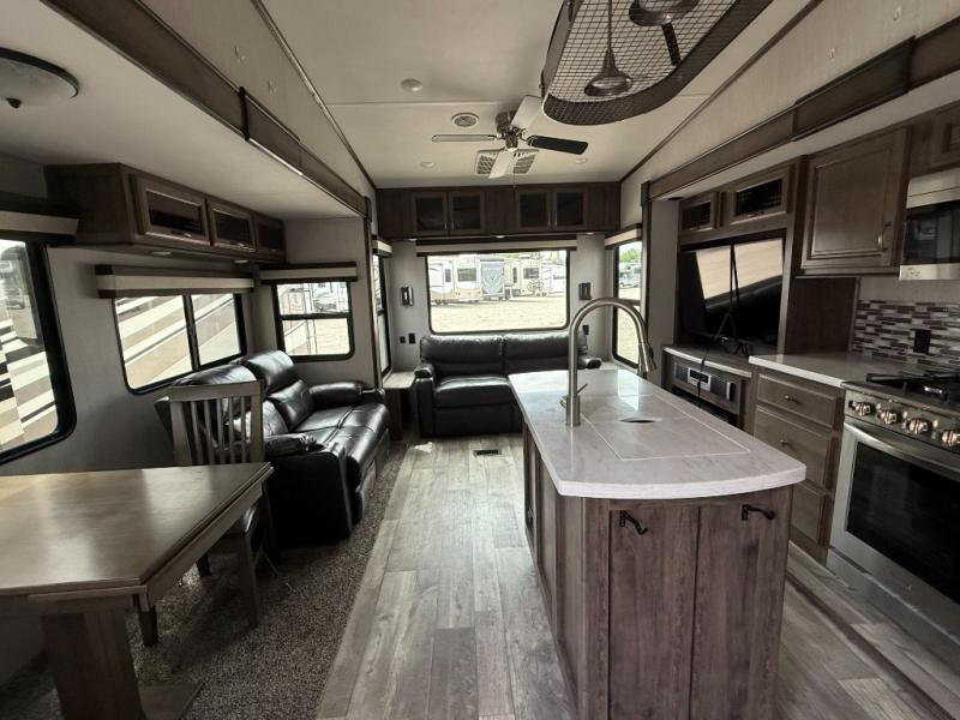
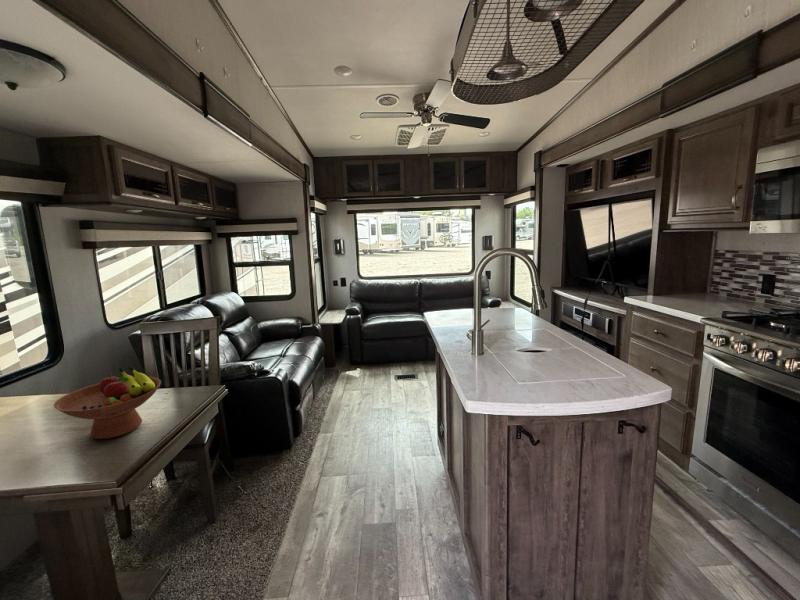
+ fruit bowl [53,365,162,440]
